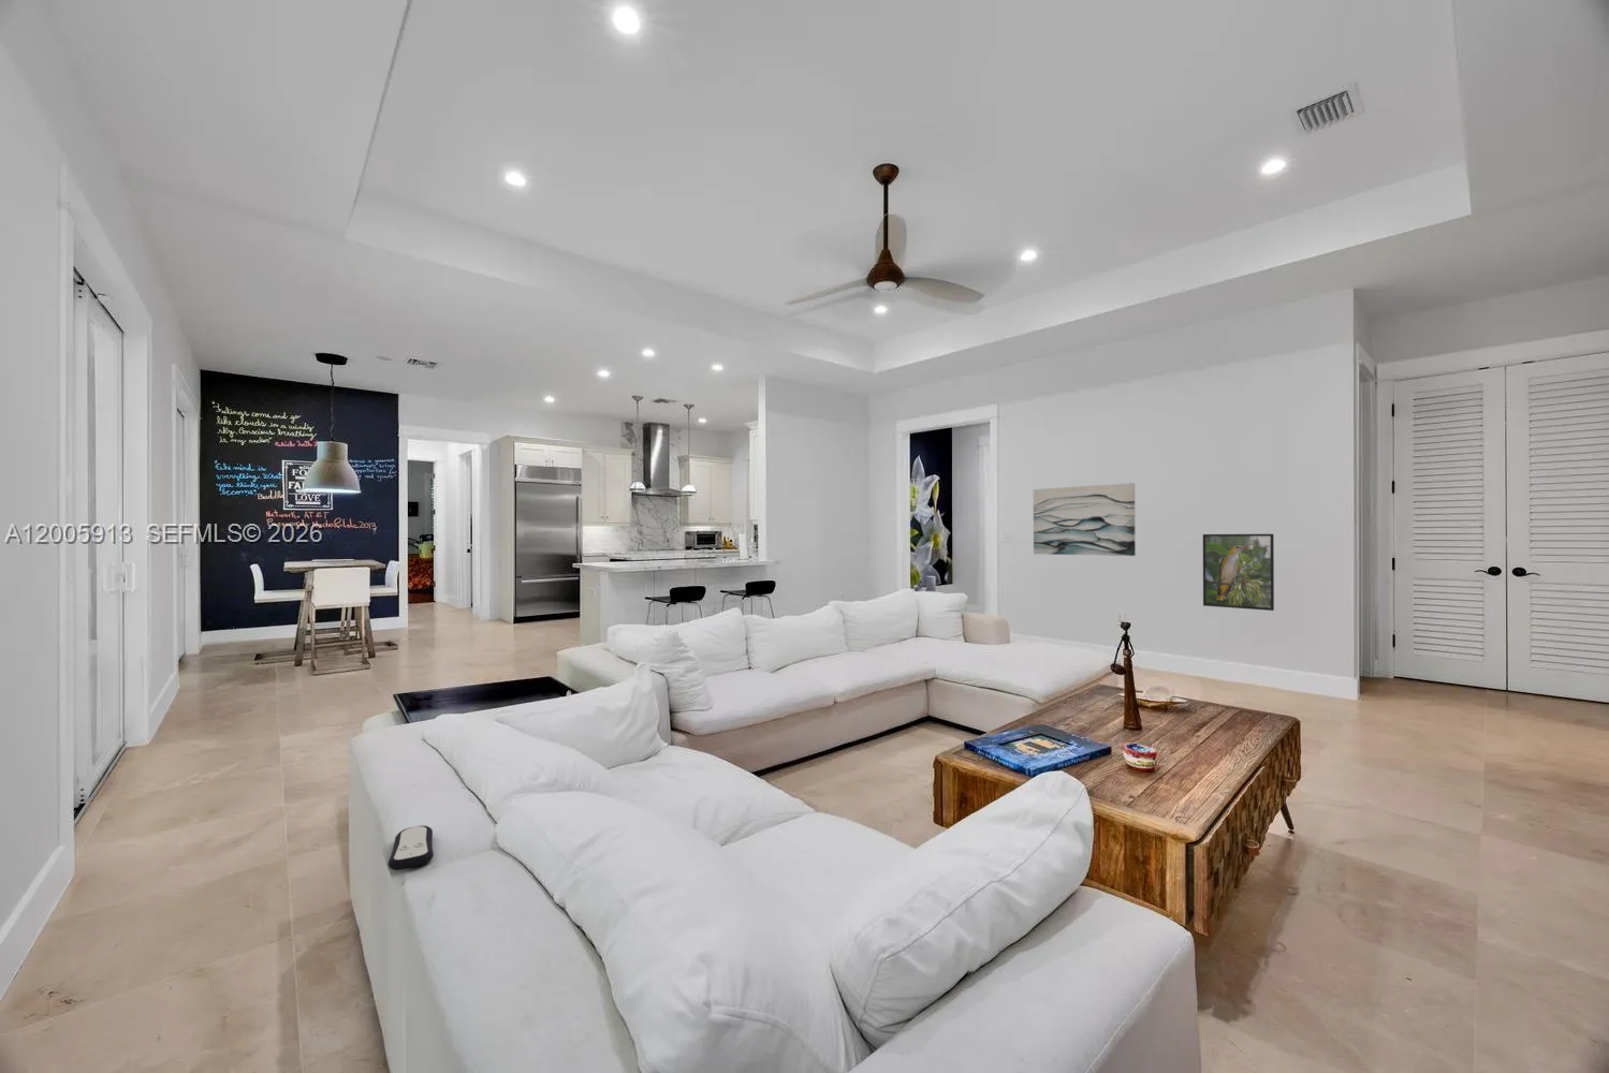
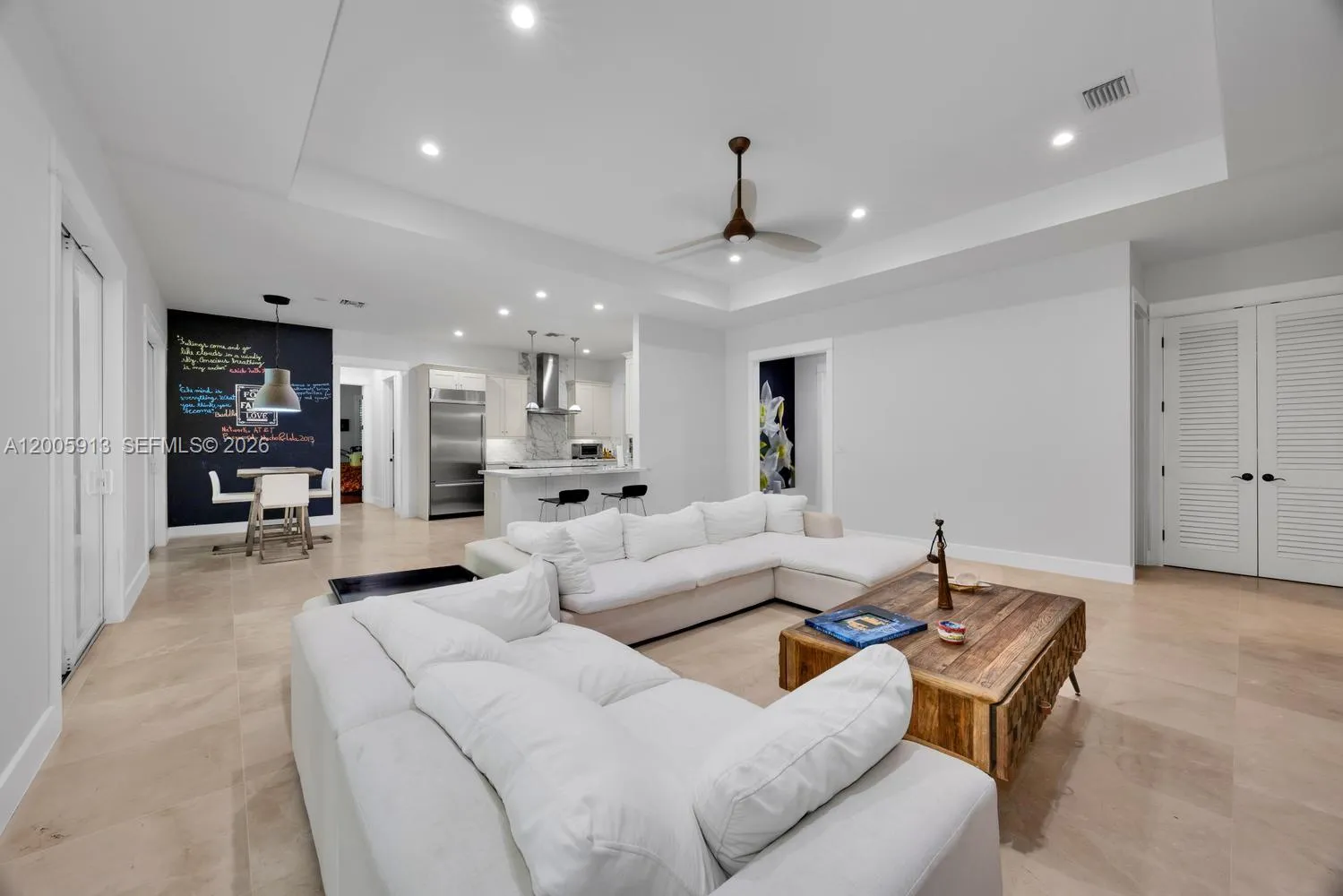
- wall art [1033,481,1137,557]
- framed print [1202,533,1275,612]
- remote control [387,824,435,872]
